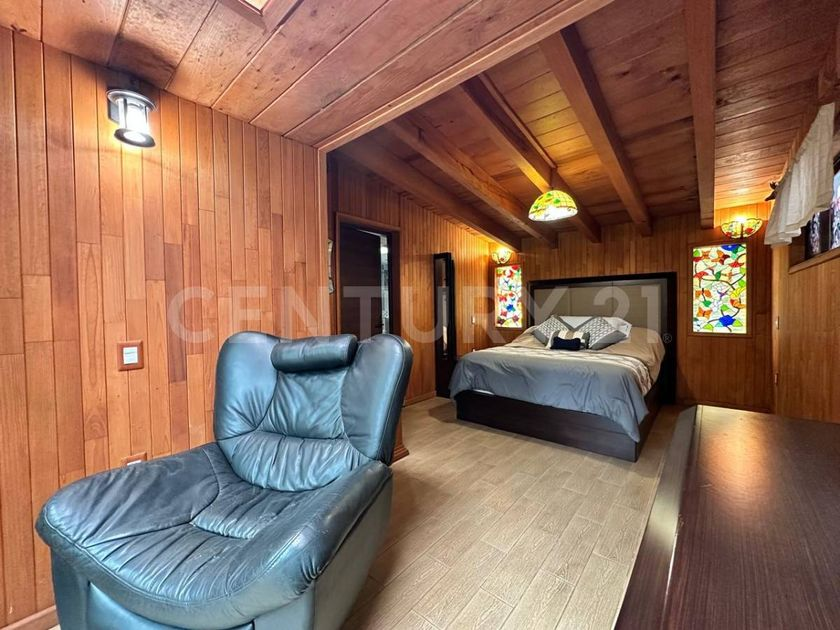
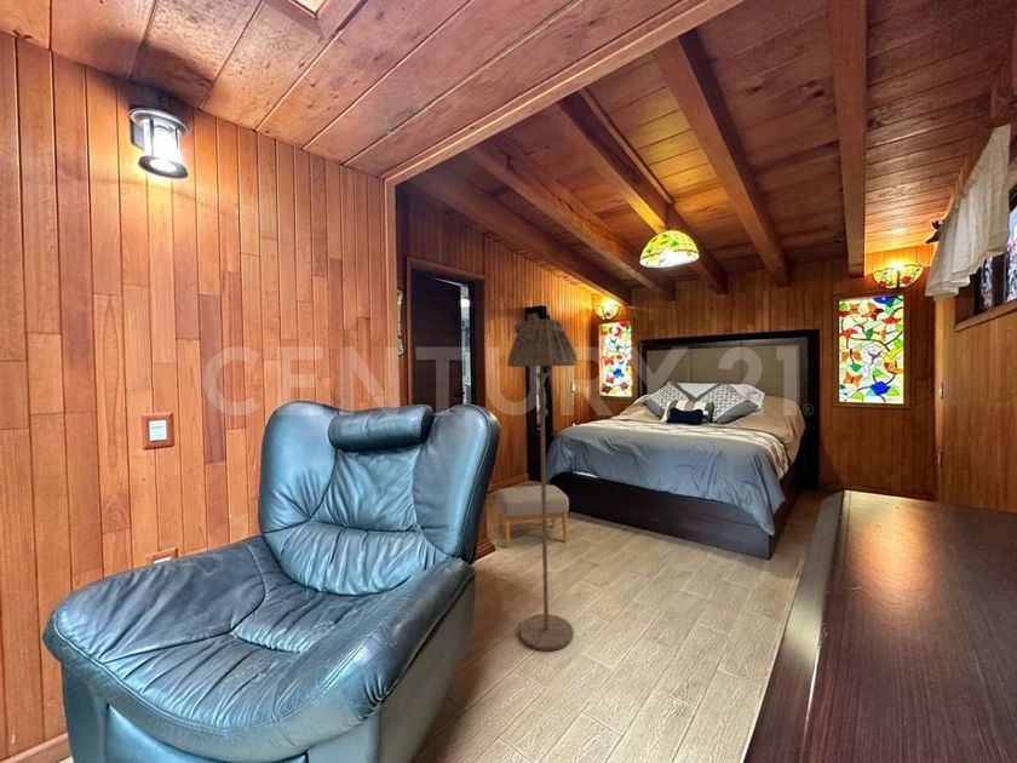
+ footstool [495,484,570,550]
+ floor lamp [506,317,579,652]
